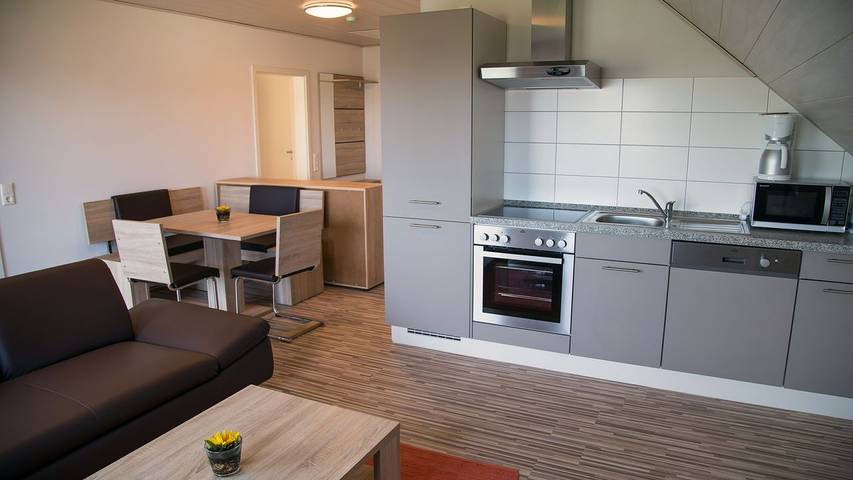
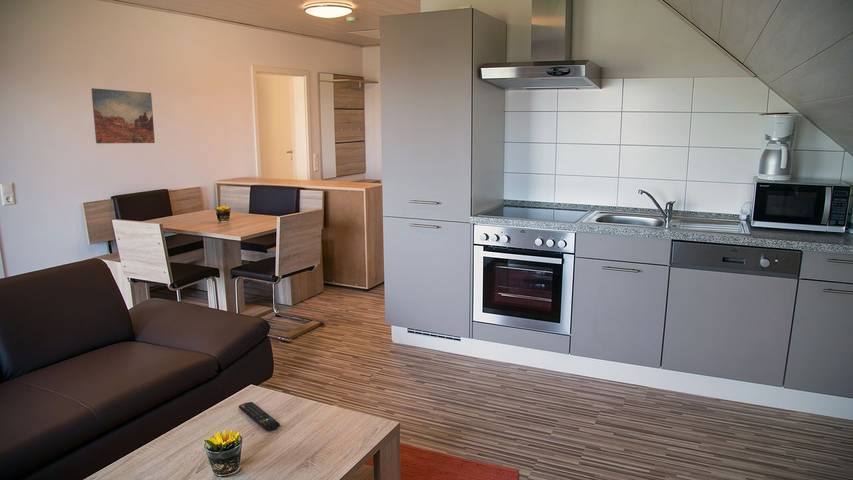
+ wall art [90,87,156,144]
+ remote control [238,401,281,432]
